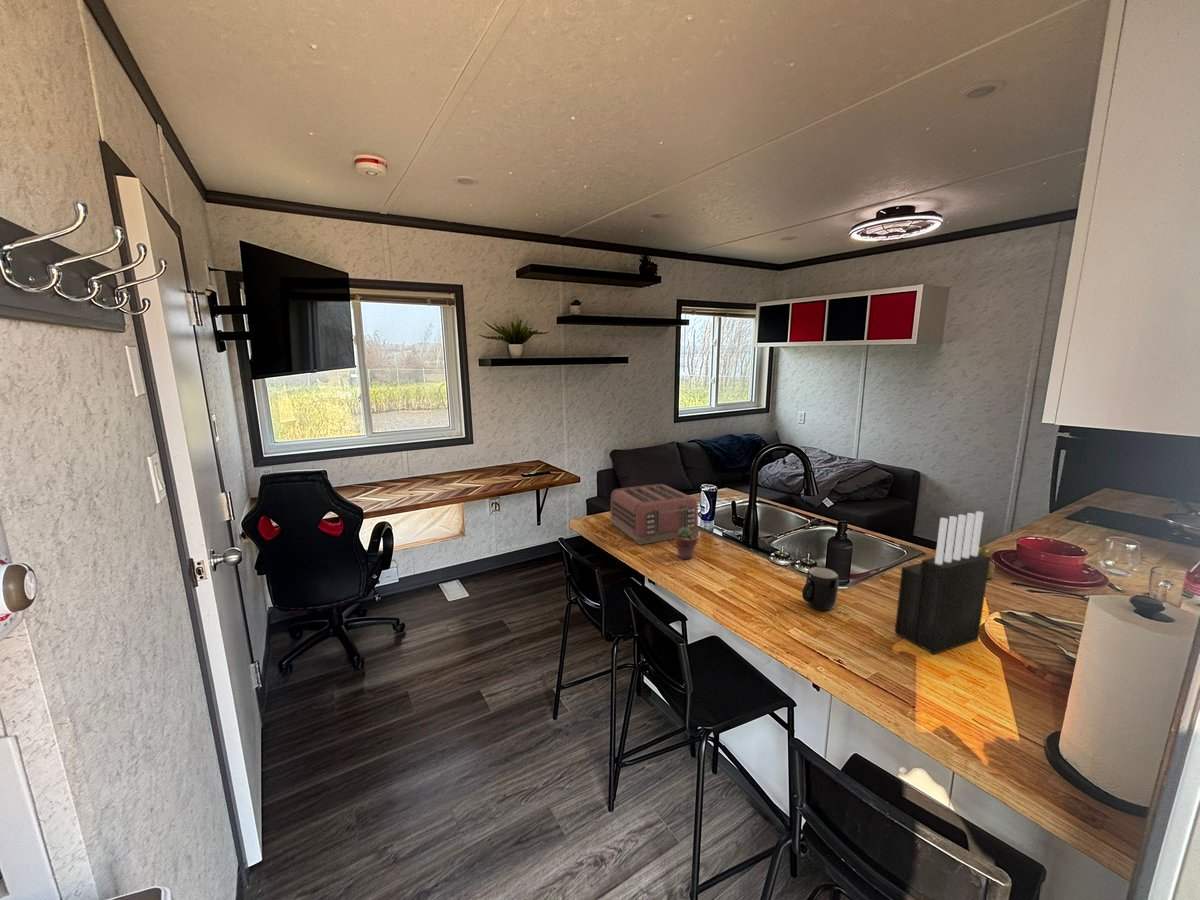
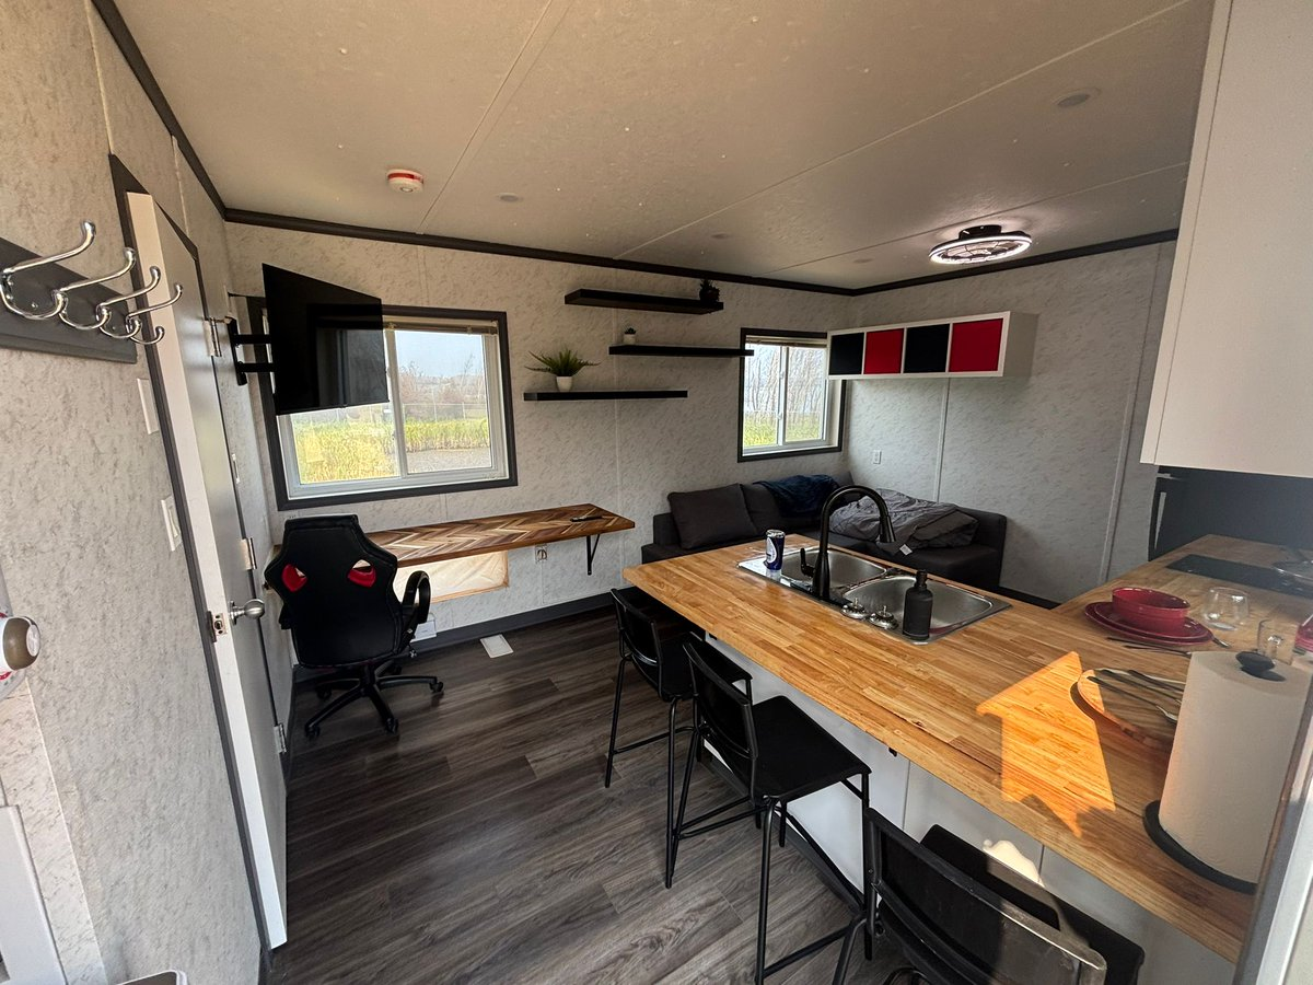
- knife block [894,510,991,656]
- toaster [609,483,700,546]
- potted succulent [673,527,699,560]
- salt shaker [978,546,996,580]
- mug [801,566,839,612]
